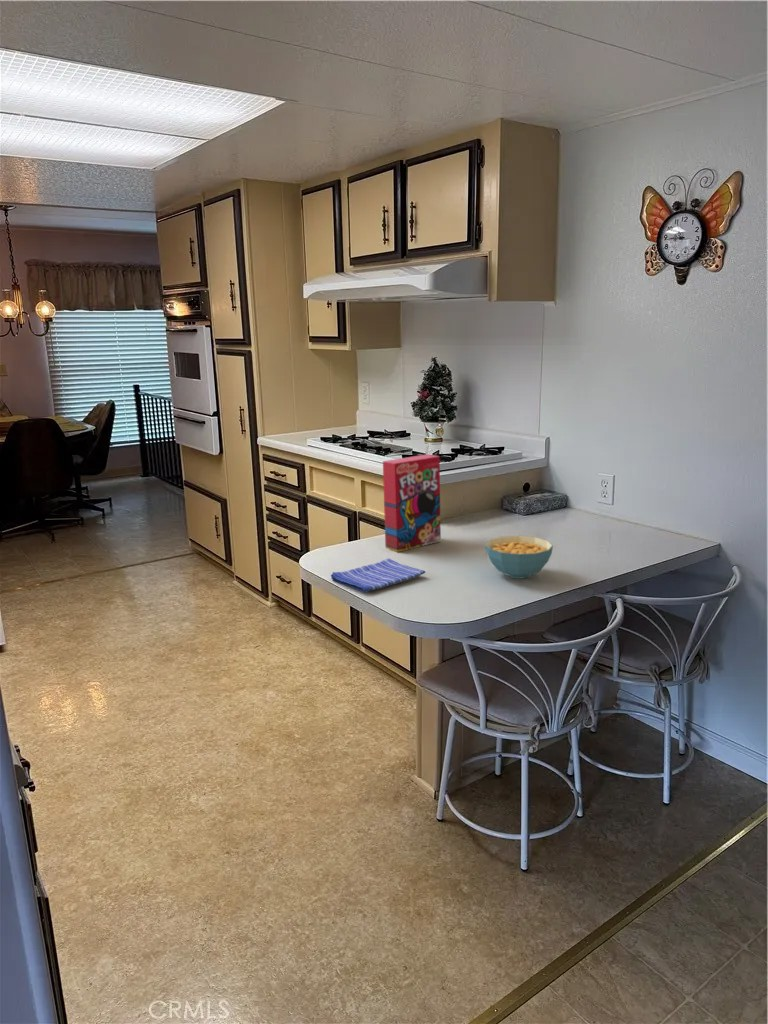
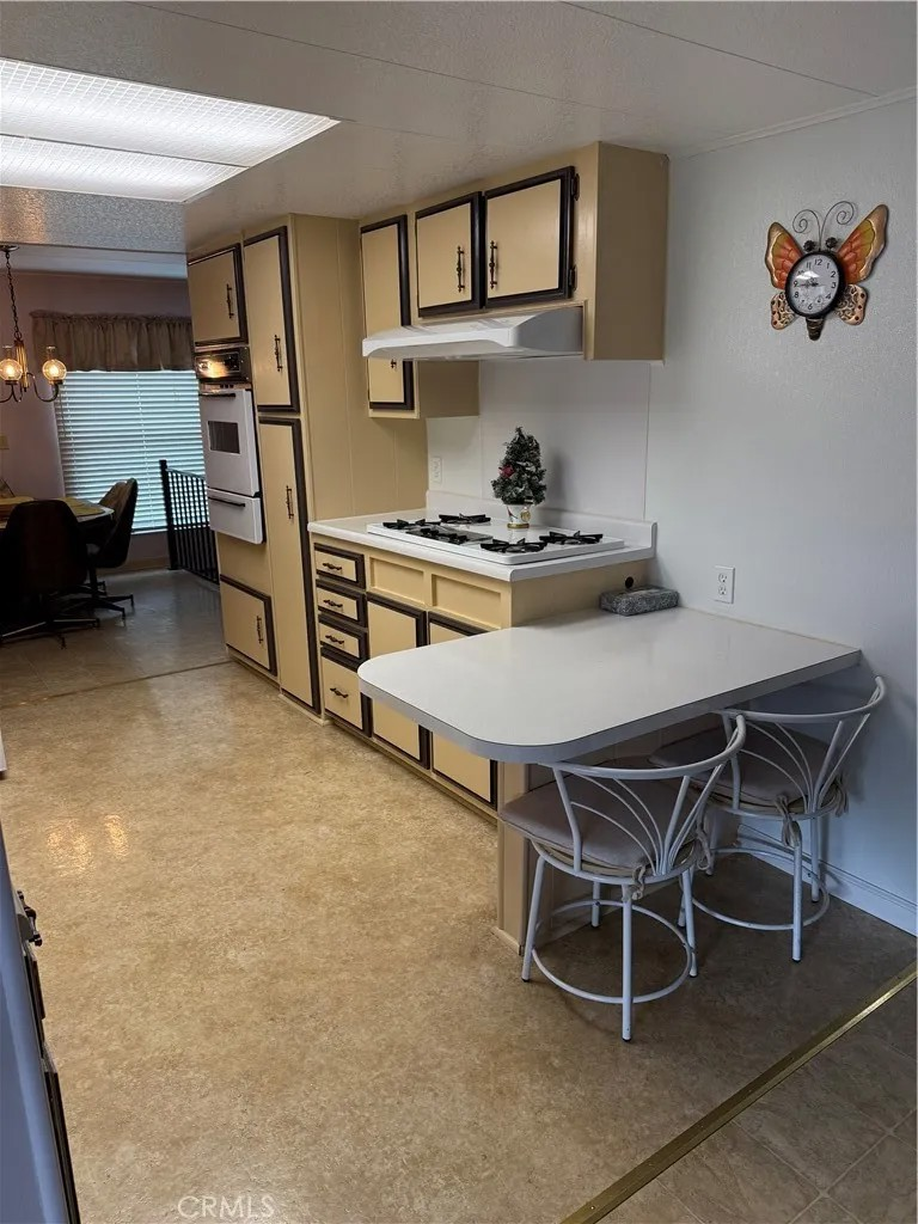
- dish towel [330,557,426,593]
- cereal box [382,453,442,553]
- cereal bowl [484,535,554,580]
